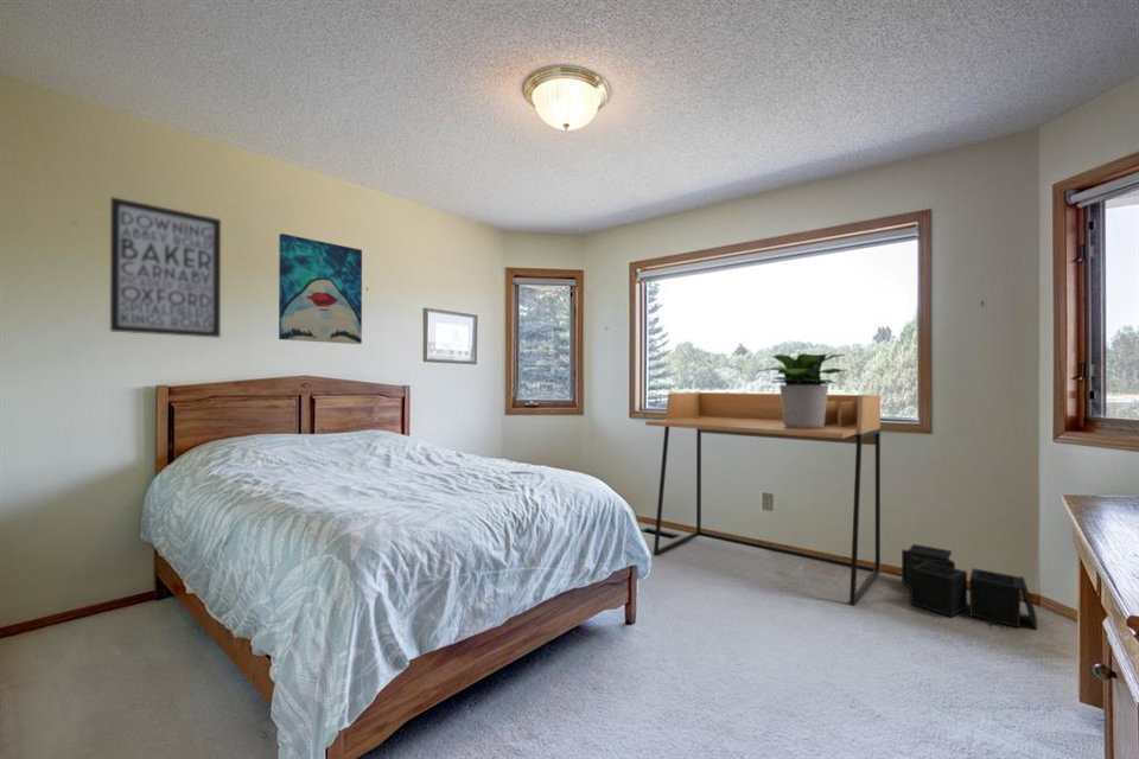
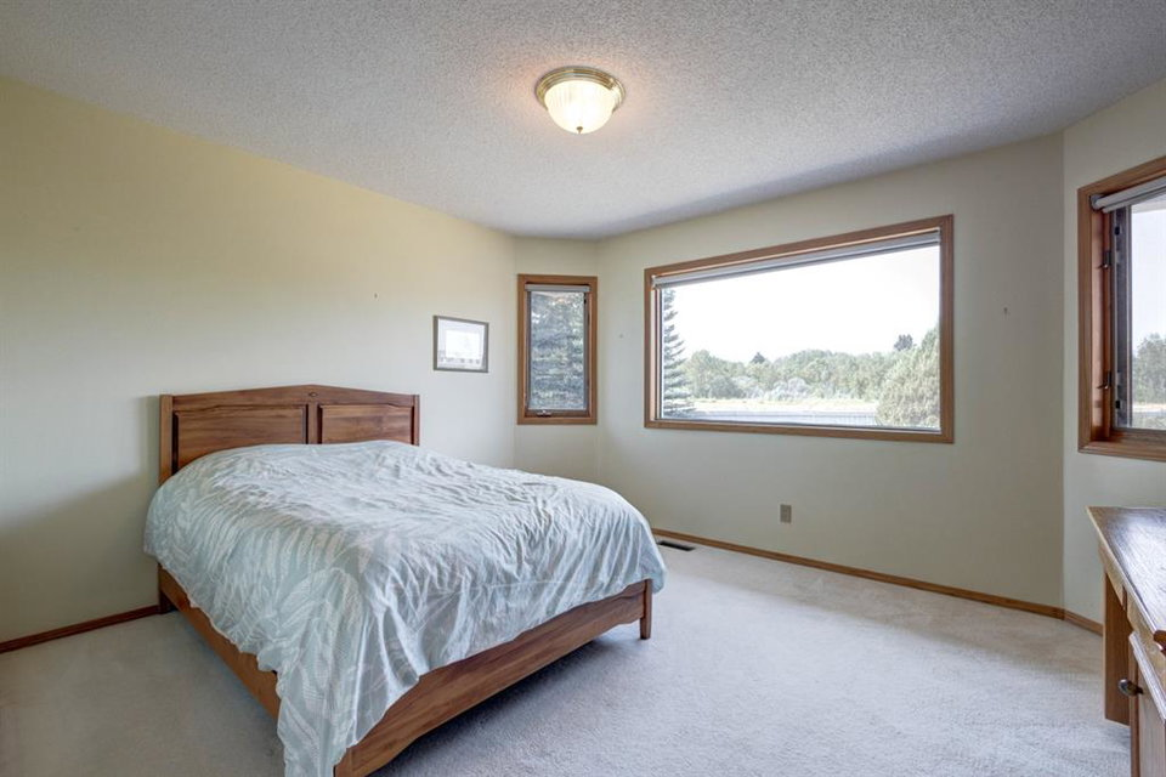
- potted plant [758,352,847,429]
- wall art [109,196,222,339]
- wall art [278,232,363,345]
- storage bin [901,543,1038,630]
- desk [644,391,882,607]
